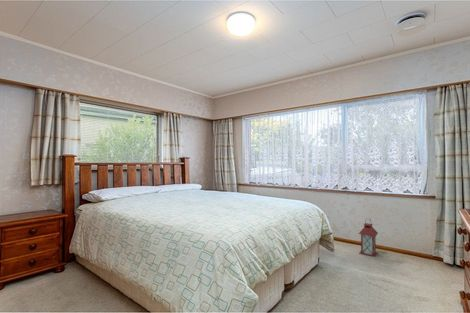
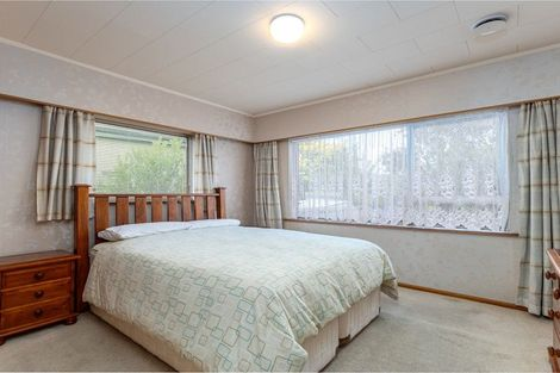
- lantern [358,219,379,258]
